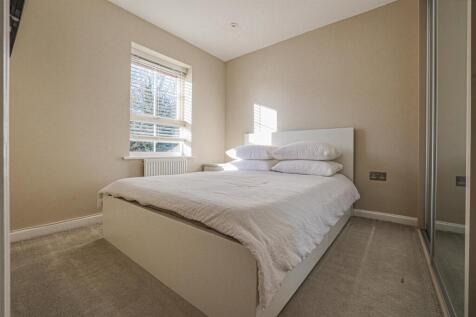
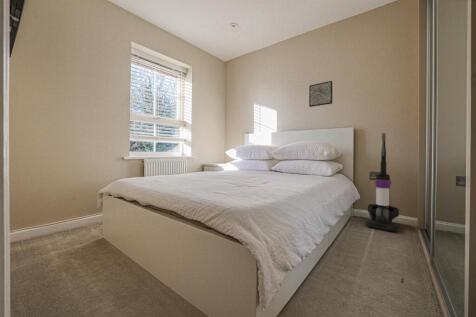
+ wall art [308,80,333,108]
+ vacuum cleaner [364,132,400,232]
